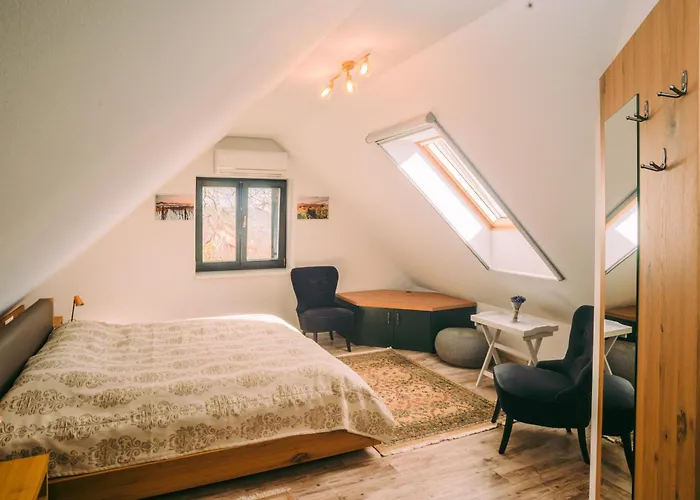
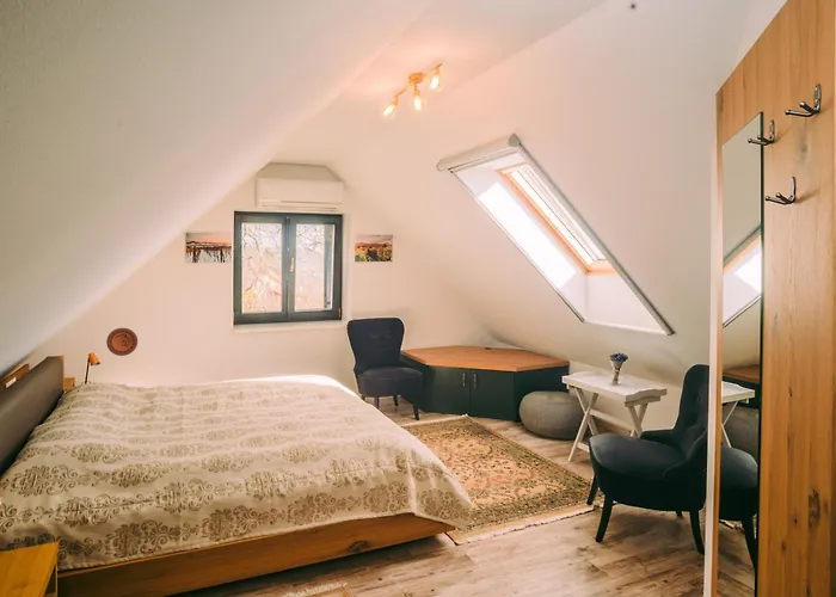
+ decorative plate [105,327,139,357]
